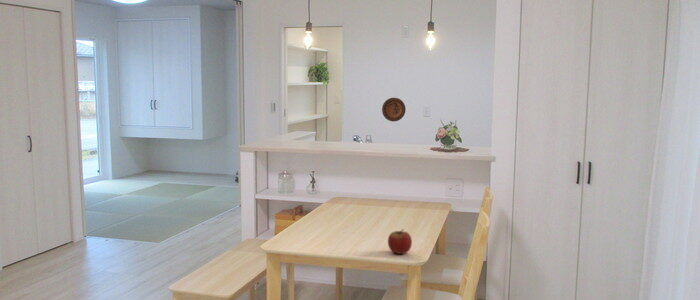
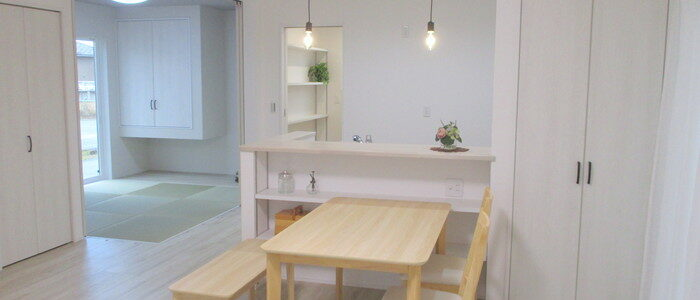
- apple [387,228,413,255]
- decorative plate [381,97,406,122]
